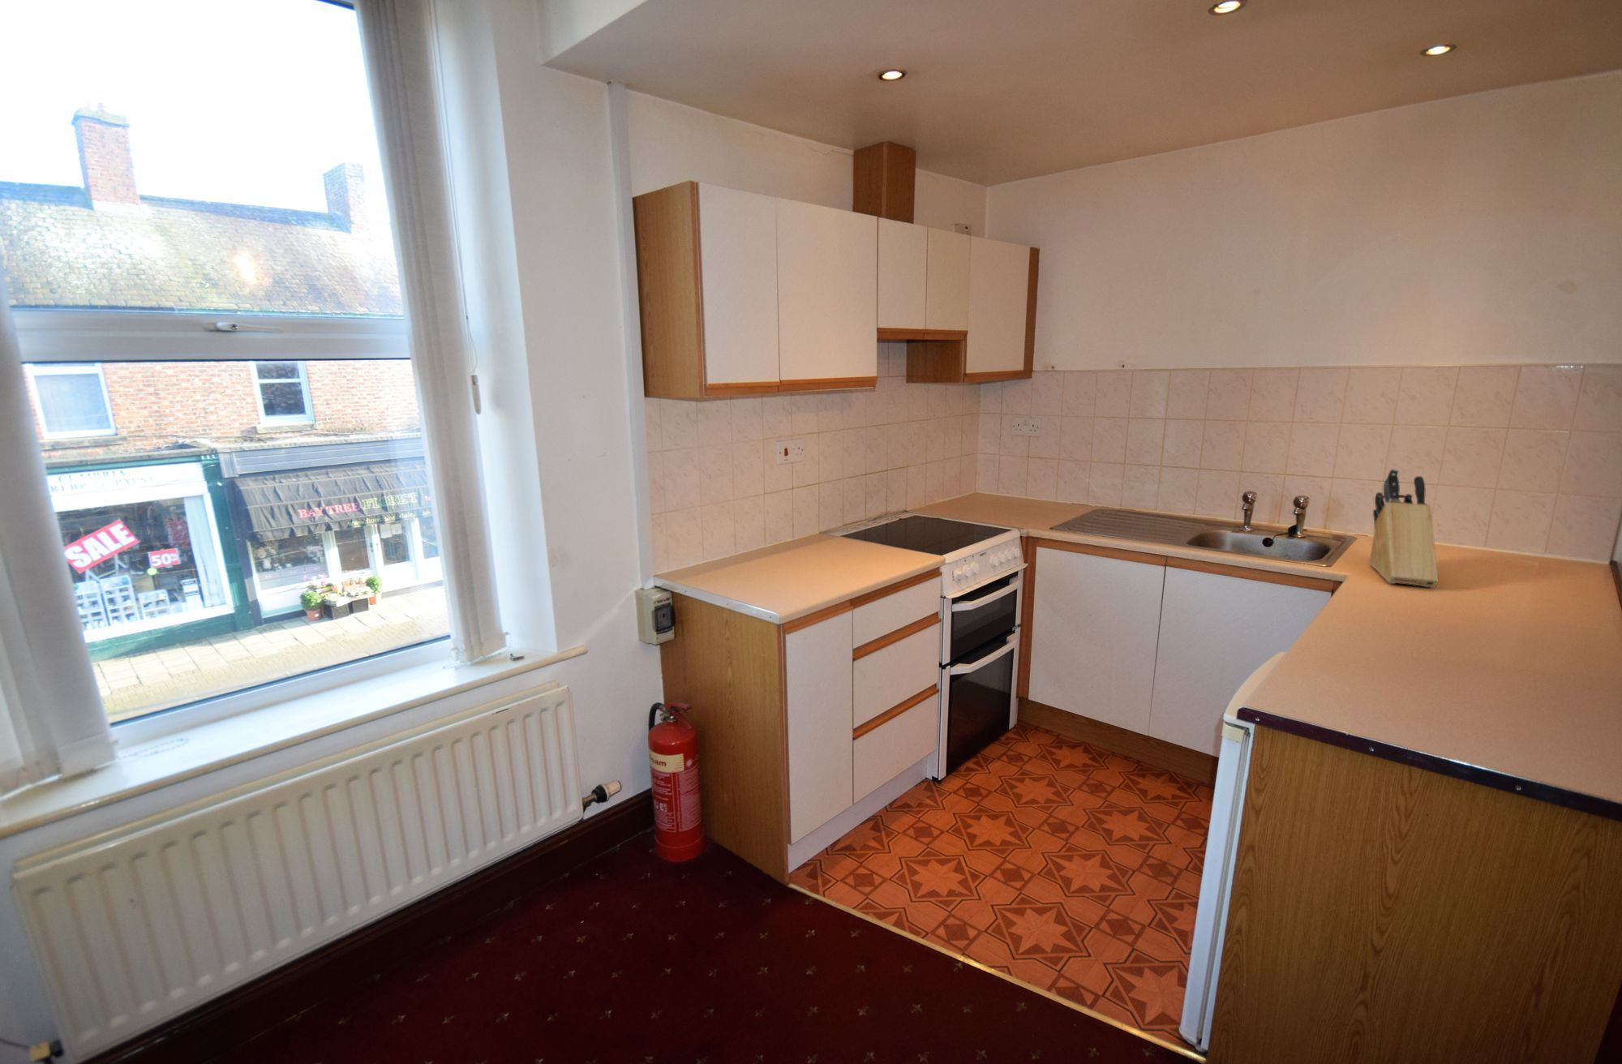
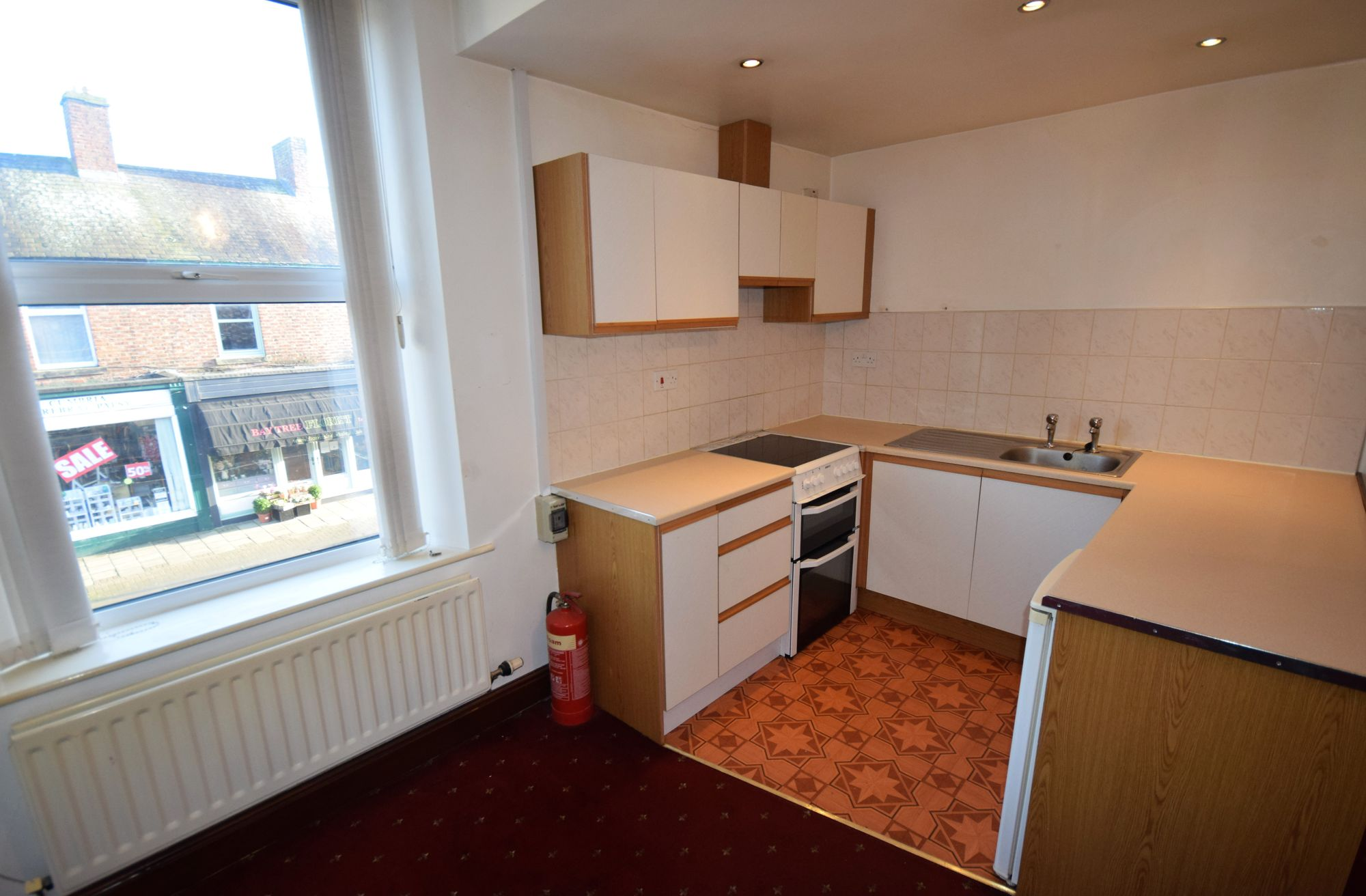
- knife block [1369,468,1439,588]
